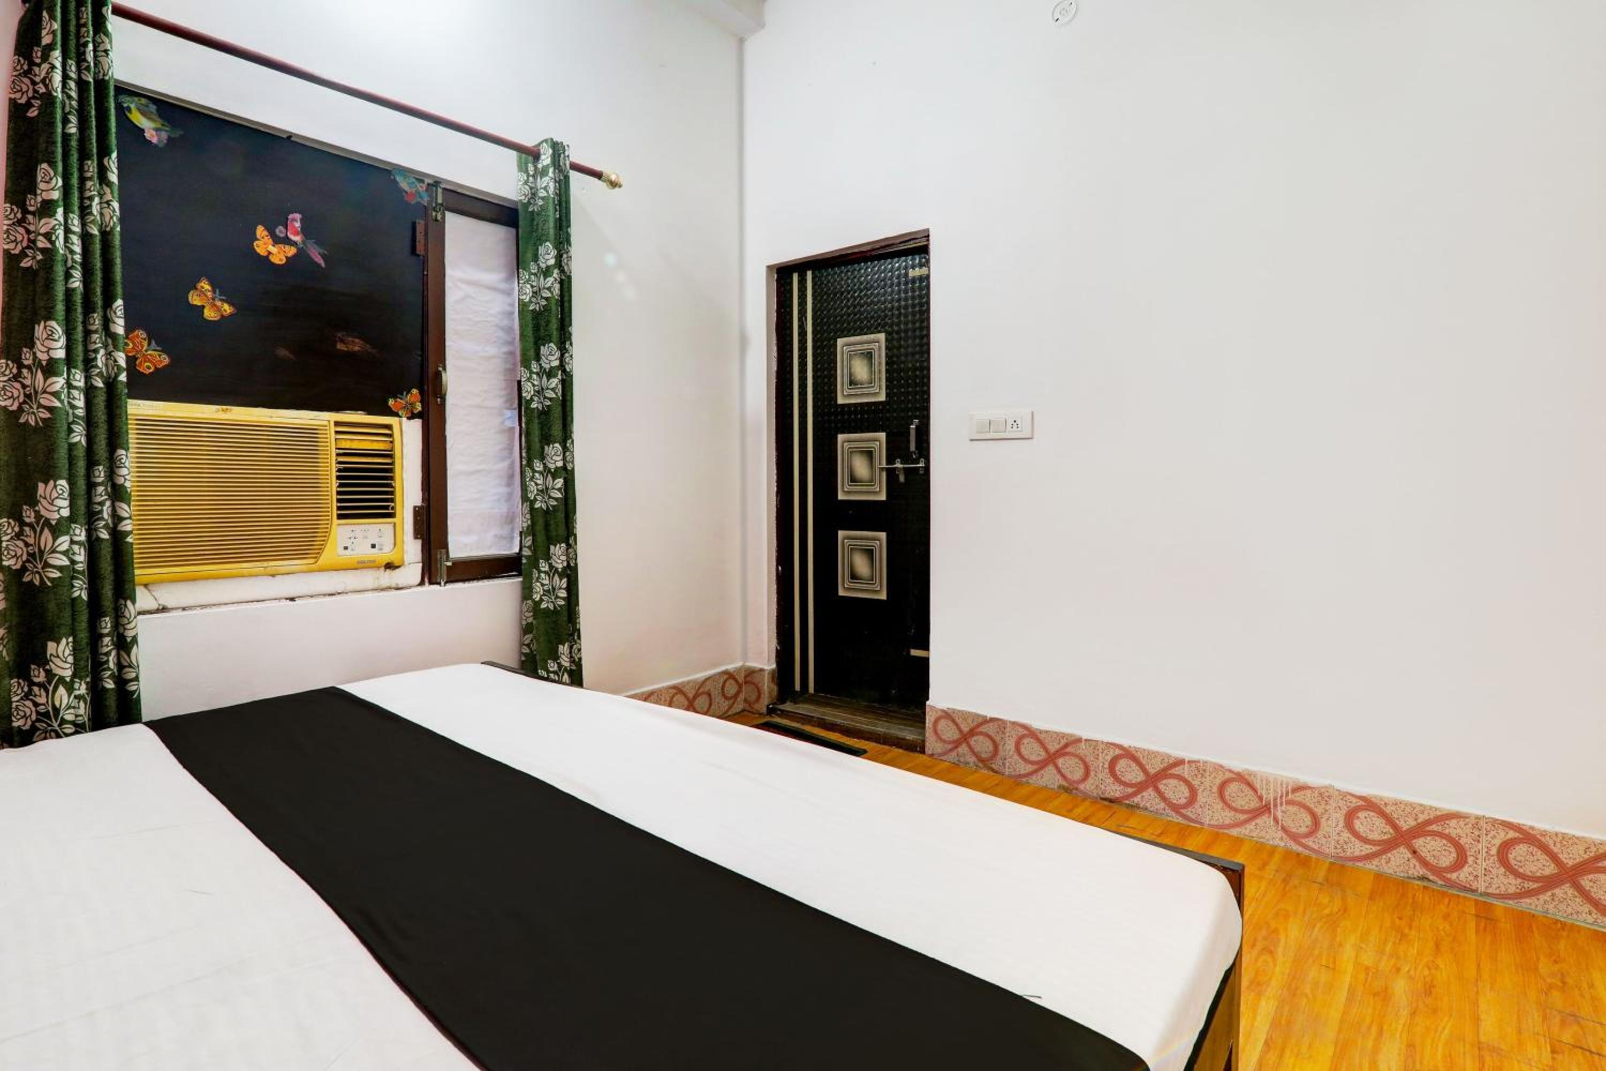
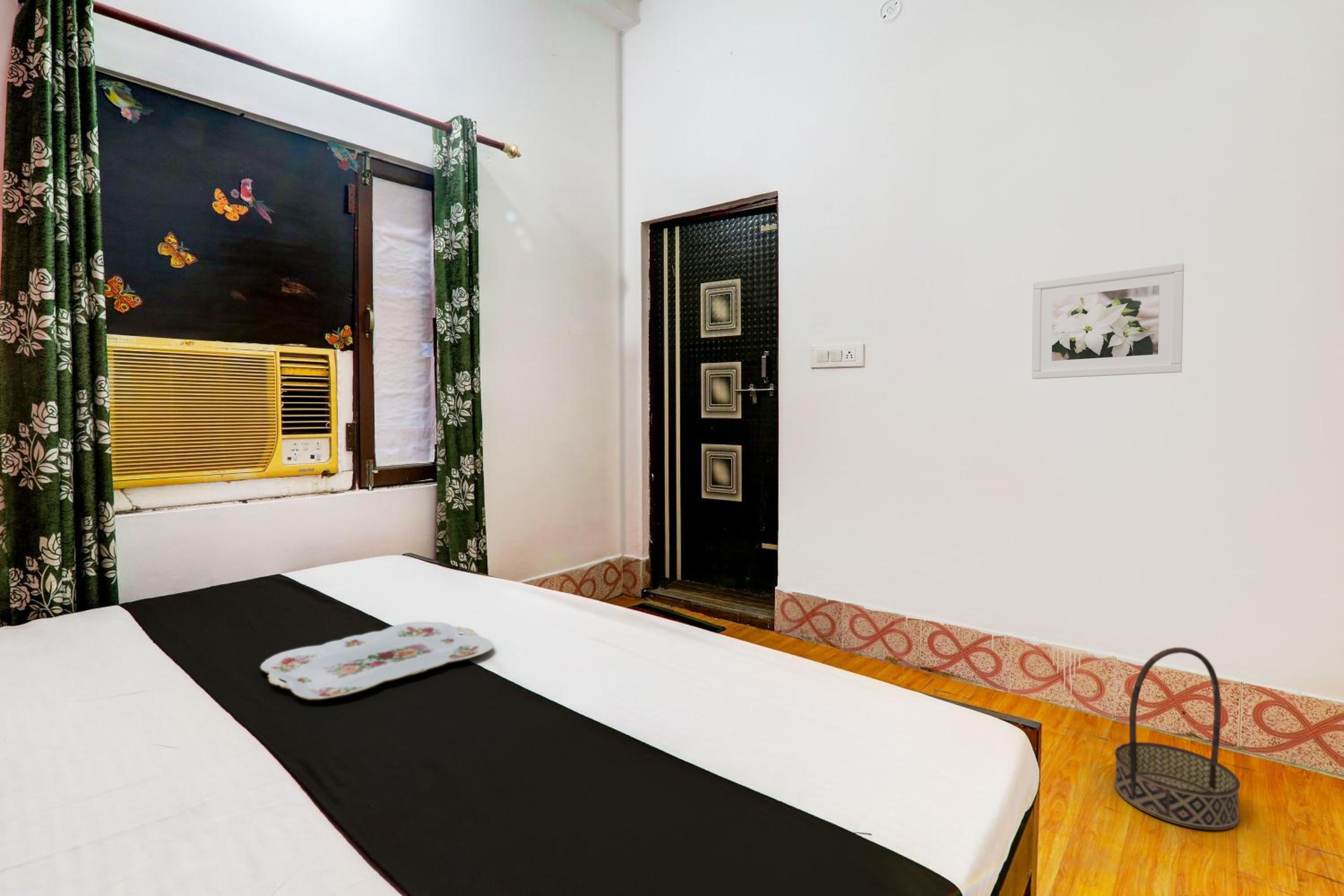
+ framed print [1031,263,1185,379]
+ serving tray [260,621,494,700]
+ basket [1114,647,1241,830]
